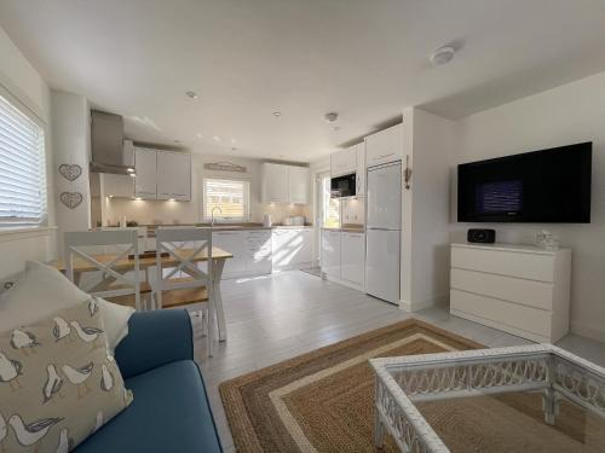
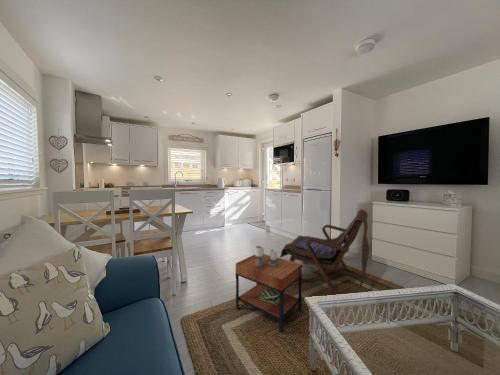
+ side table [235,245,303,334]
+ armchair [279,208,370,296]
